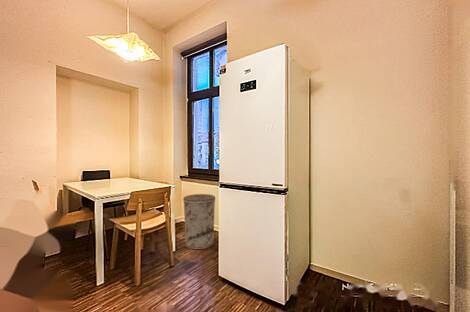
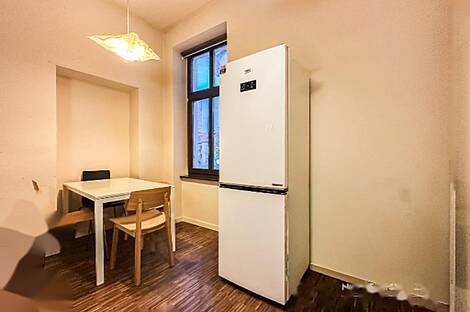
- trash can [182,193,216,250]
